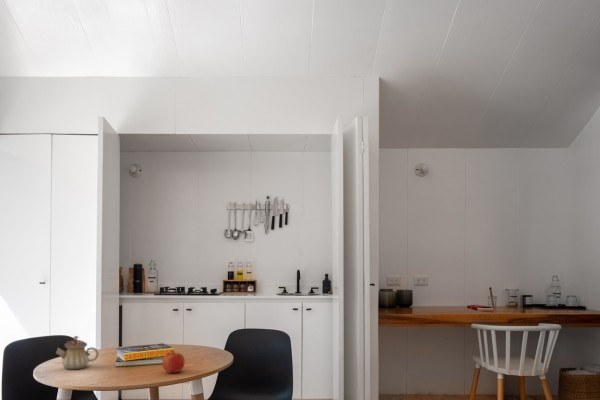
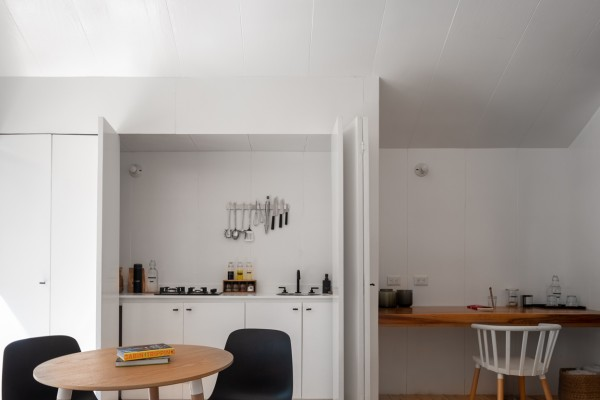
- teapot [55,335,100,370]
- fruit [162,350,186,374]
